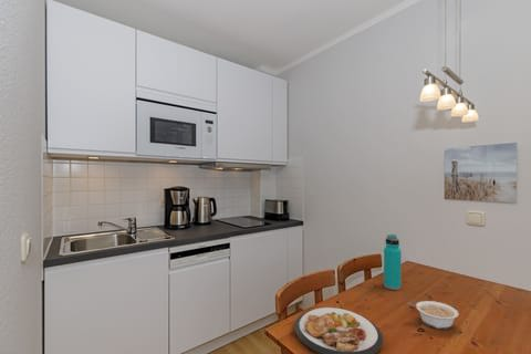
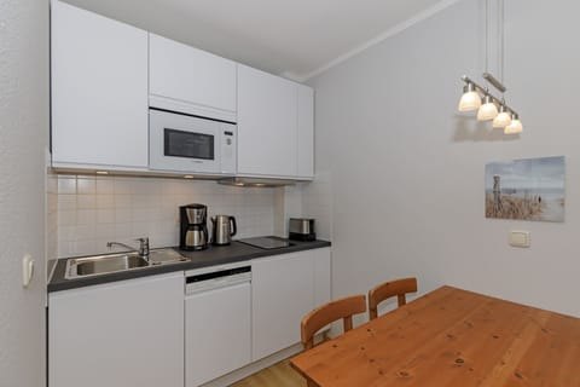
- plate [293,306,384,354]
- water bottle [383,233,403,291]
- legume [406,300,460,330]
